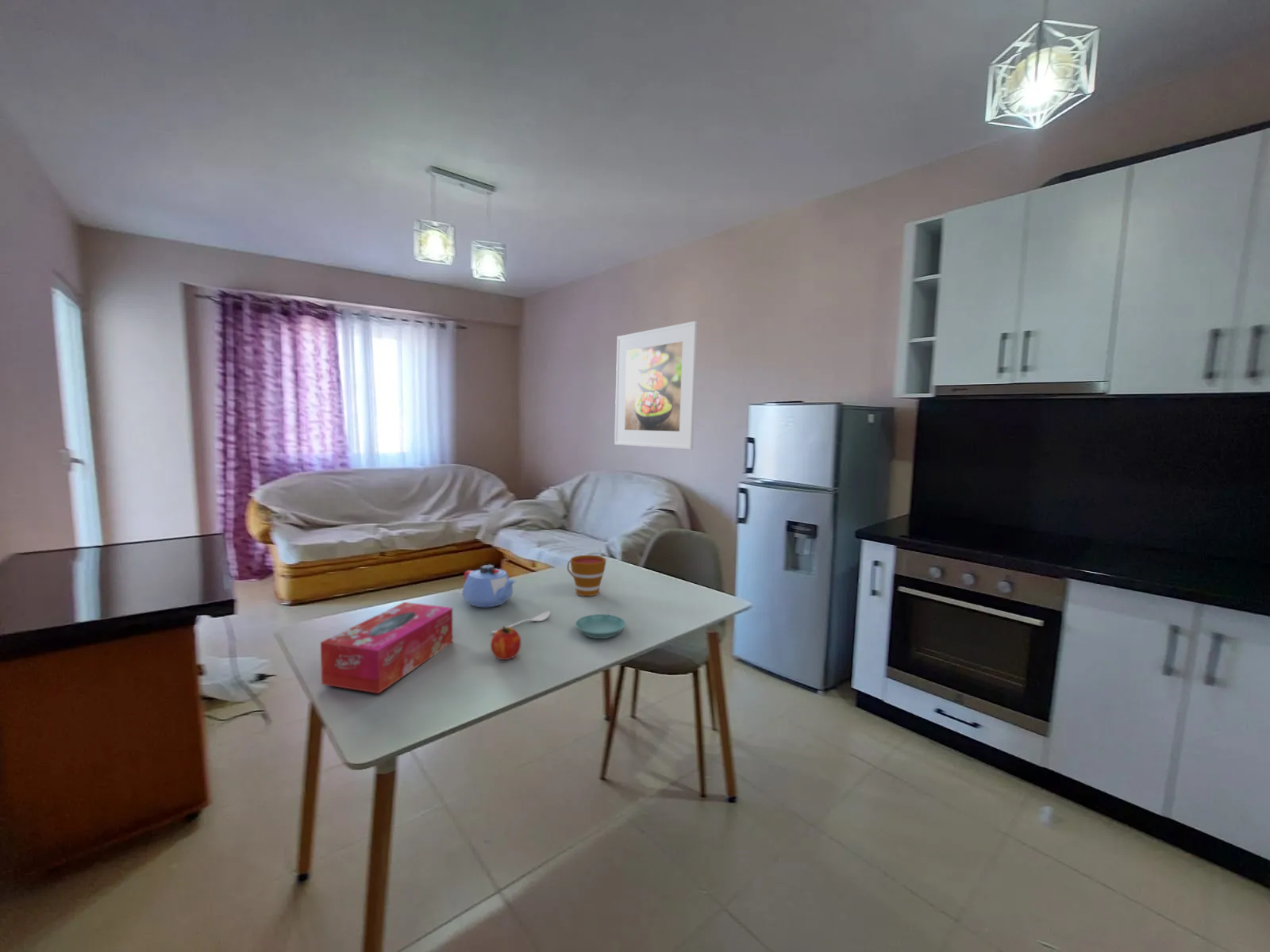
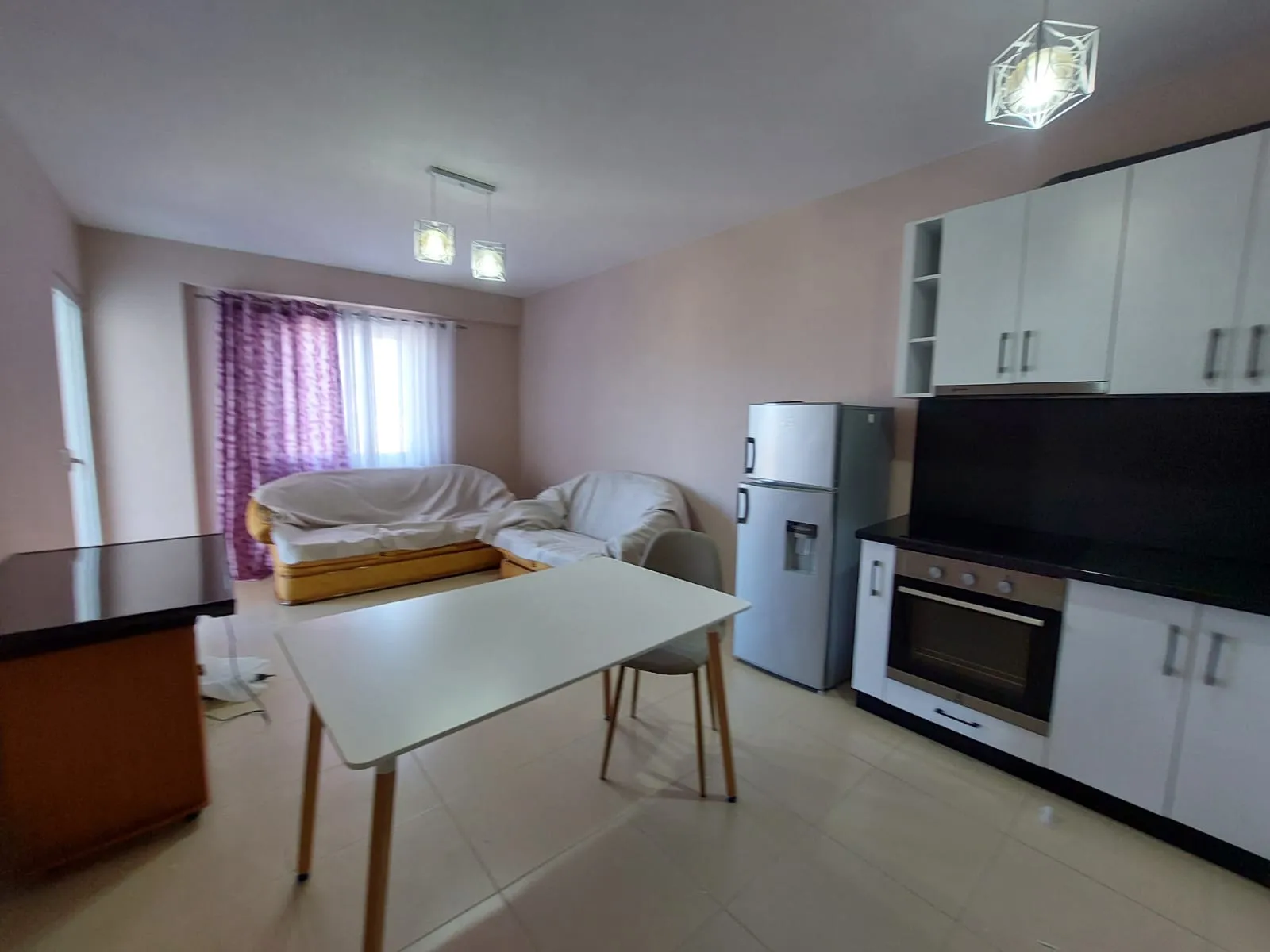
- spoon [491,610,551,634]
- cup [567,555,607,597]
- saucer [575,613,626,639]
- teapot [462,564,517,608]
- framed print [614,321,698,450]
- fruit [490,625,521,661]
- tissue box [320,601,453,694]
